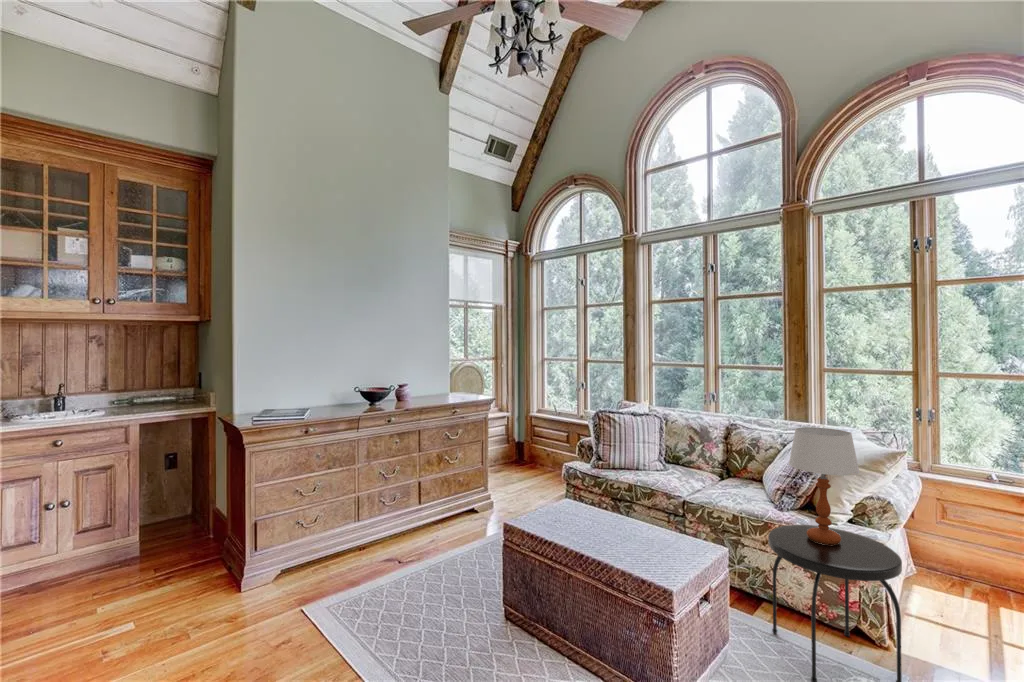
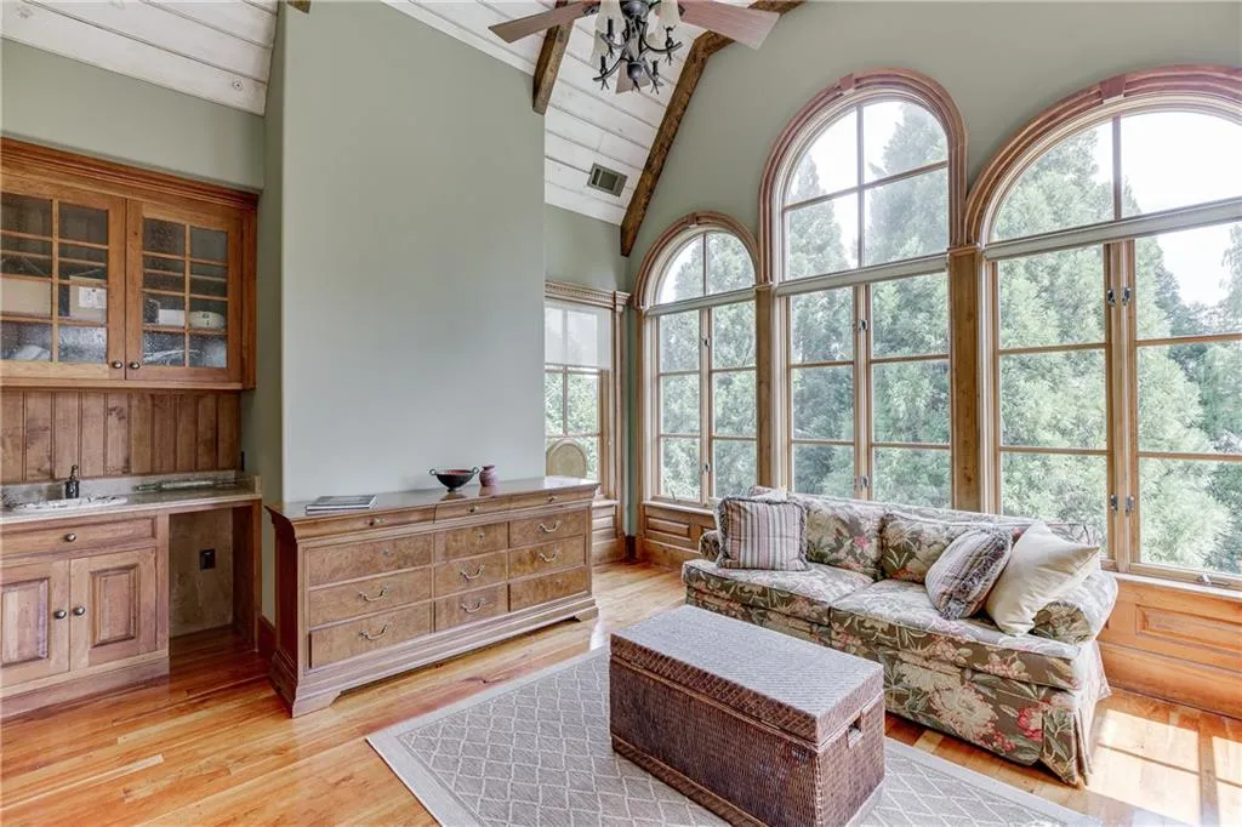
- side table [767,524,903,682]
- table lamp [788,426,861,545]
